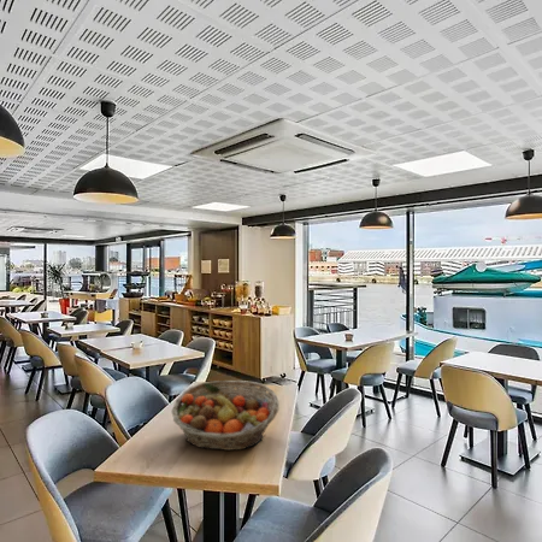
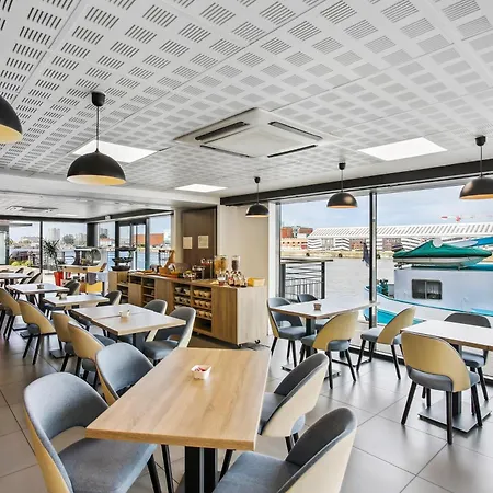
- fruit basket [171,379,281,452]
